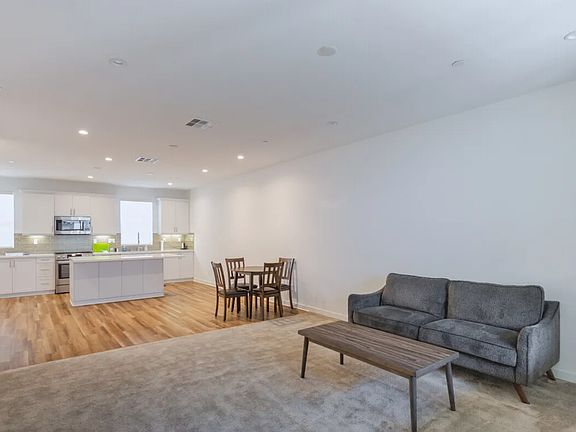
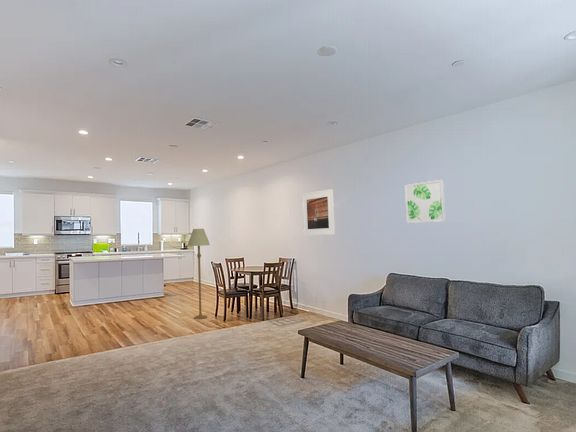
+ floor lamp [187,228,211,320]
+ wall art [404,179,446,224]
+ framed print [301,188,336,236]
